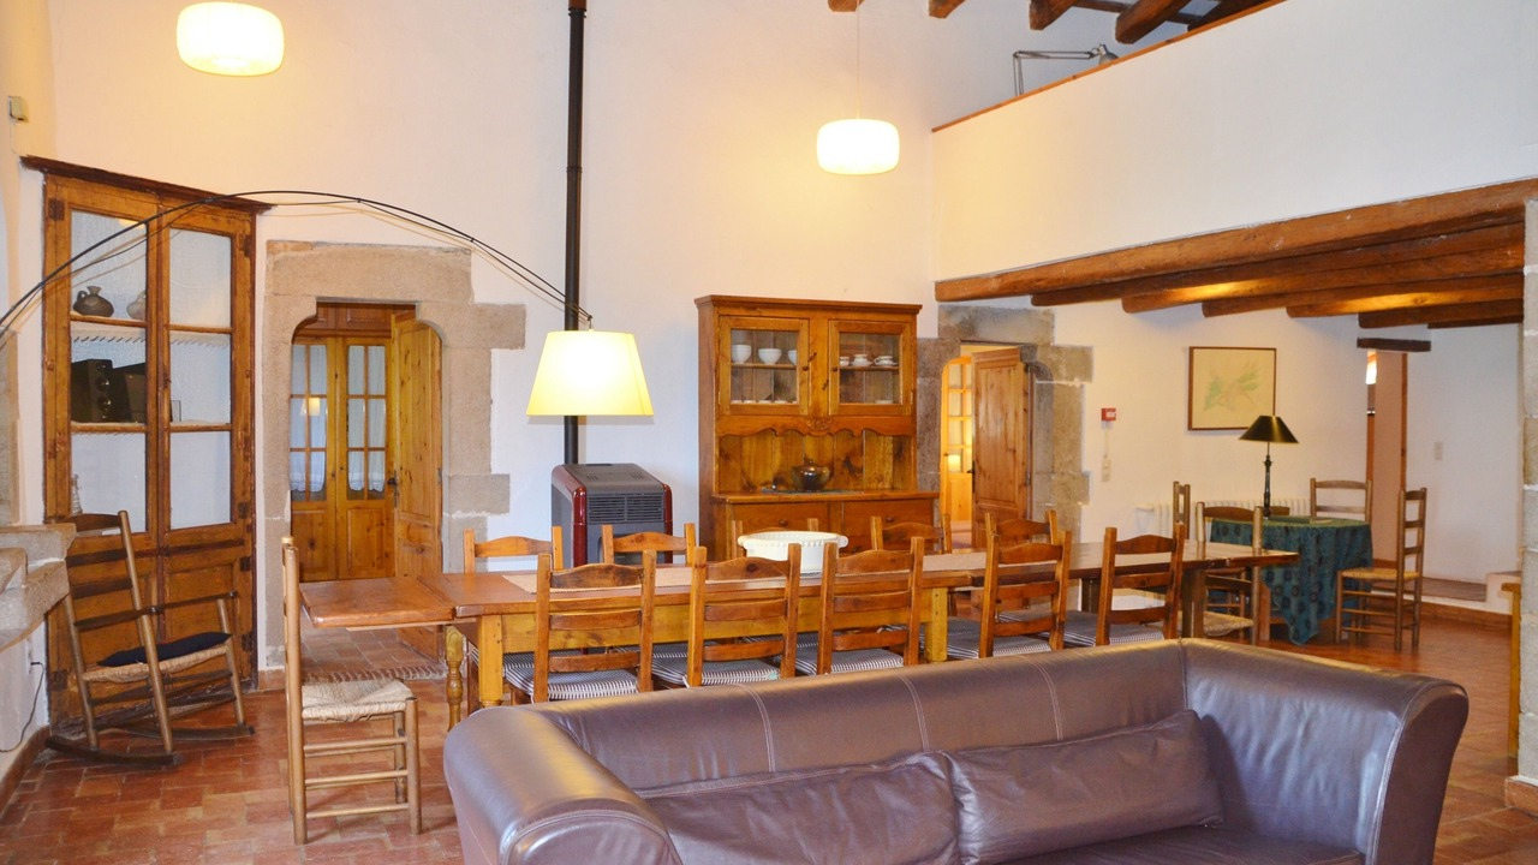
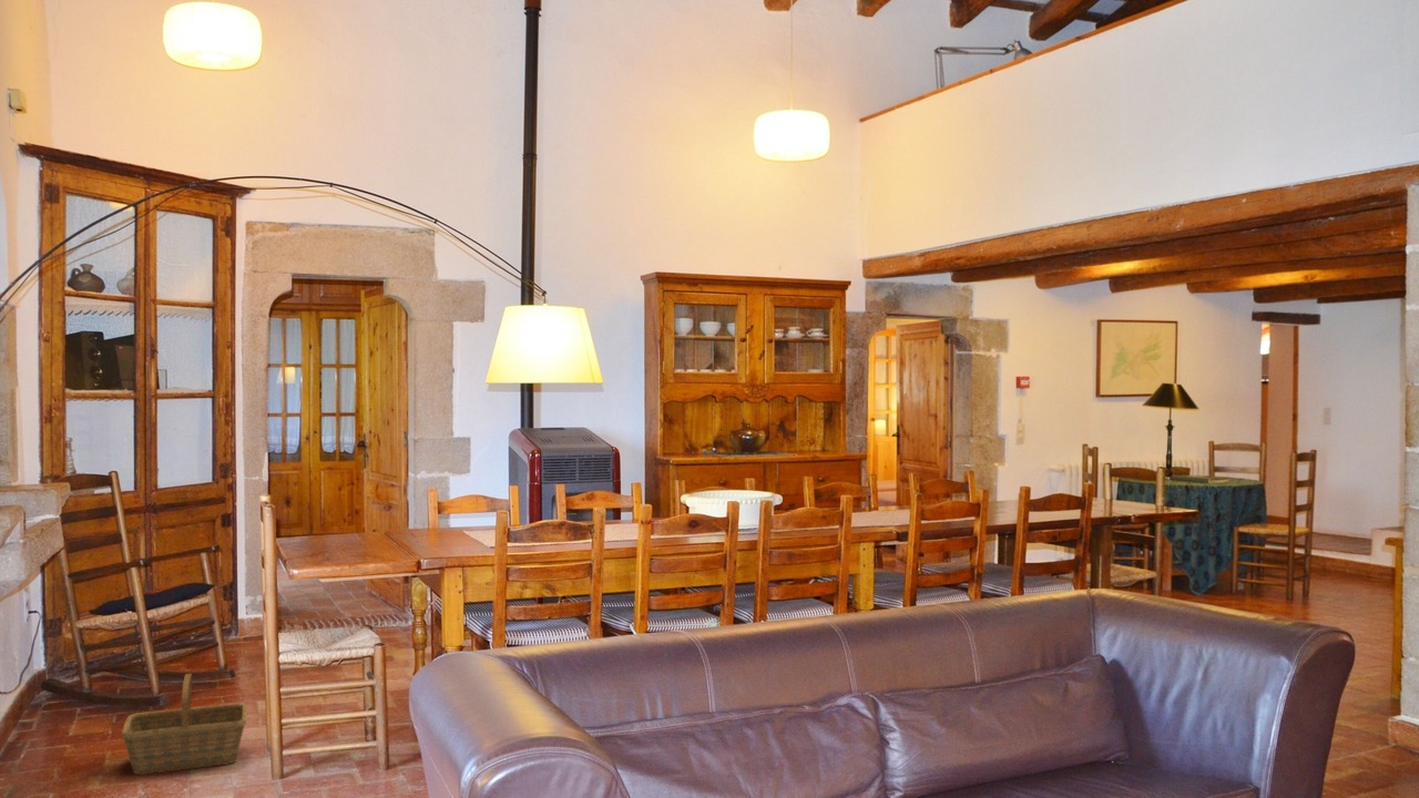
+ basket [121,673,248,776]
